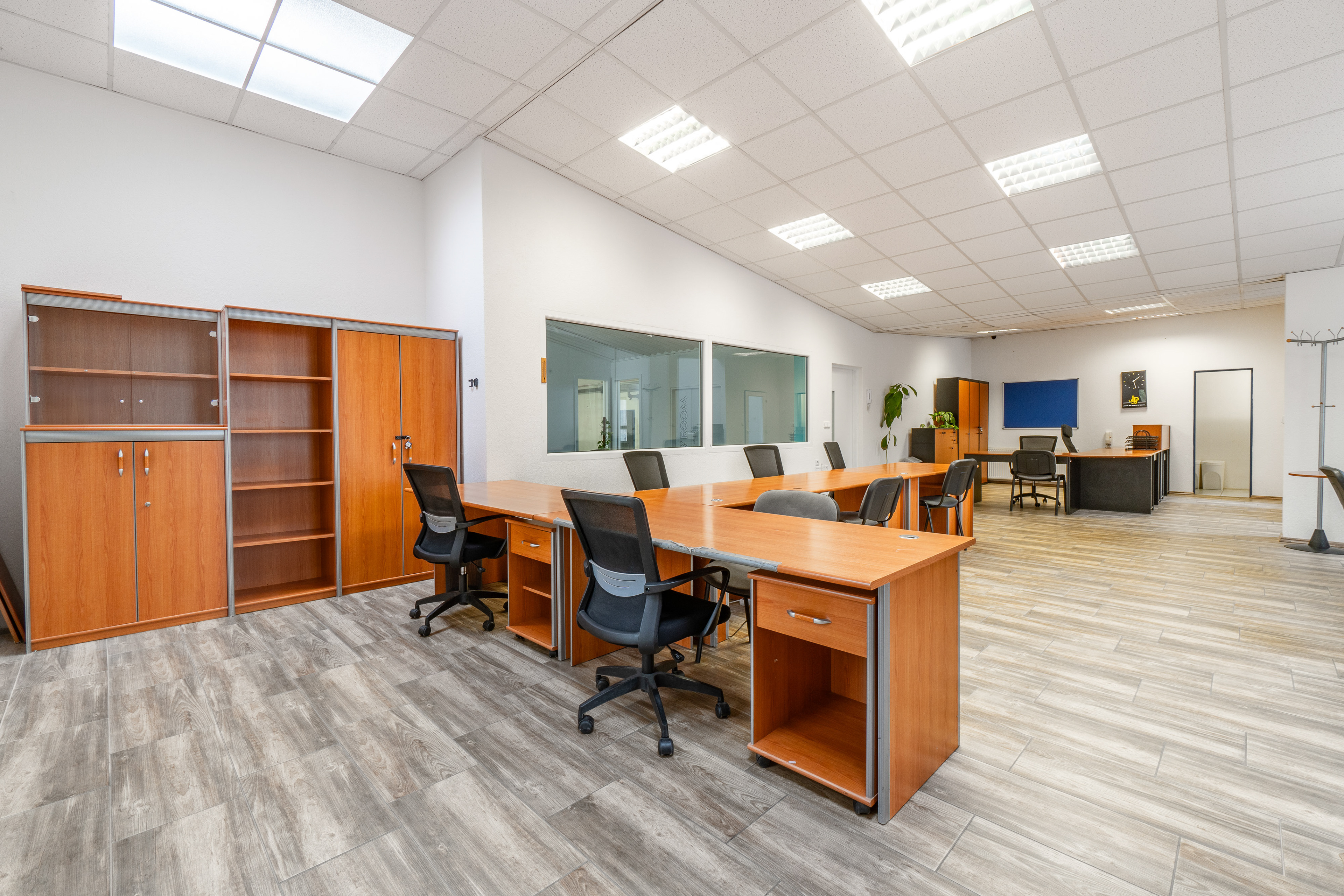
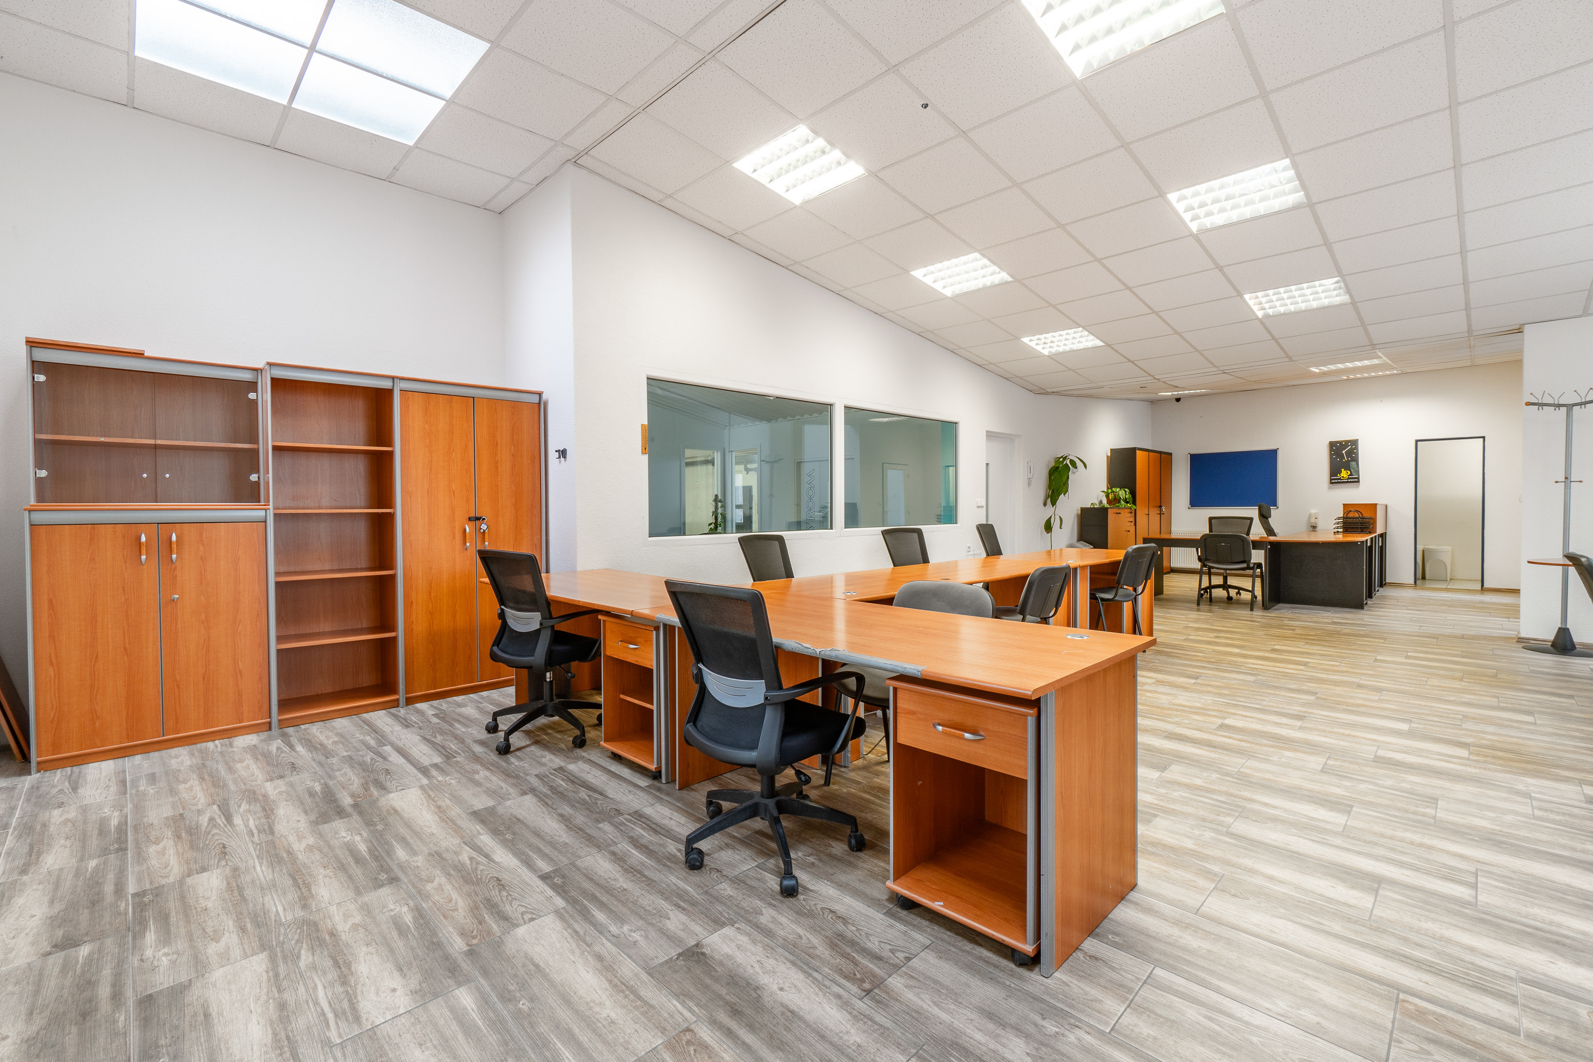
+ smoke detector [919,98,932,109]
